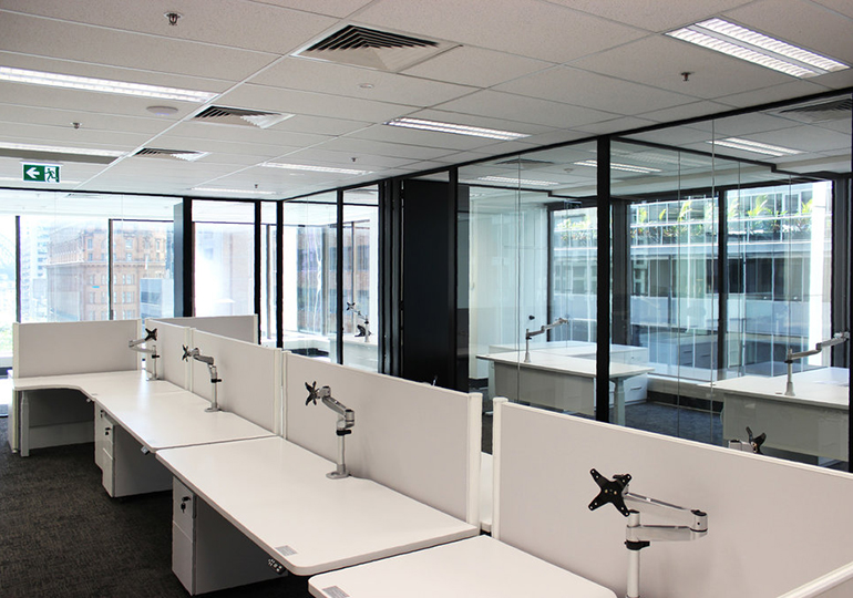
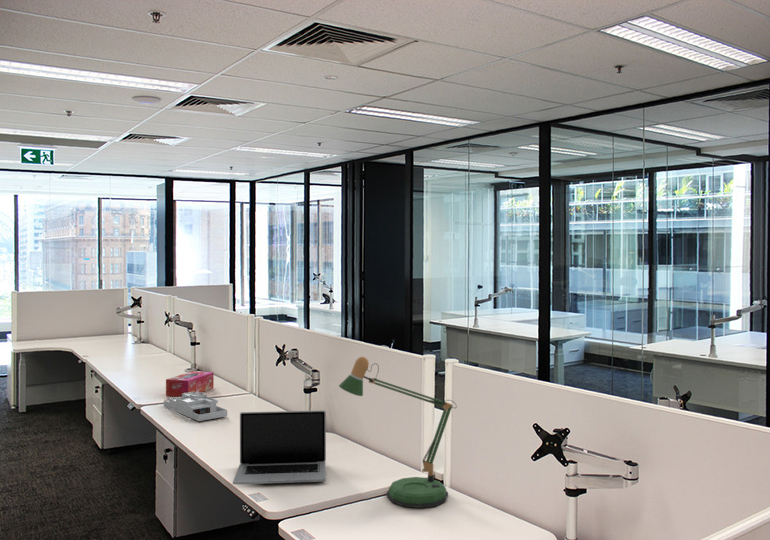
+ laptop [232,409,327,485]
+ tissue box [165,370,215,398]
+ desk organizer [163,392,228,422]
+ desk lamp [338,356,458,509]
